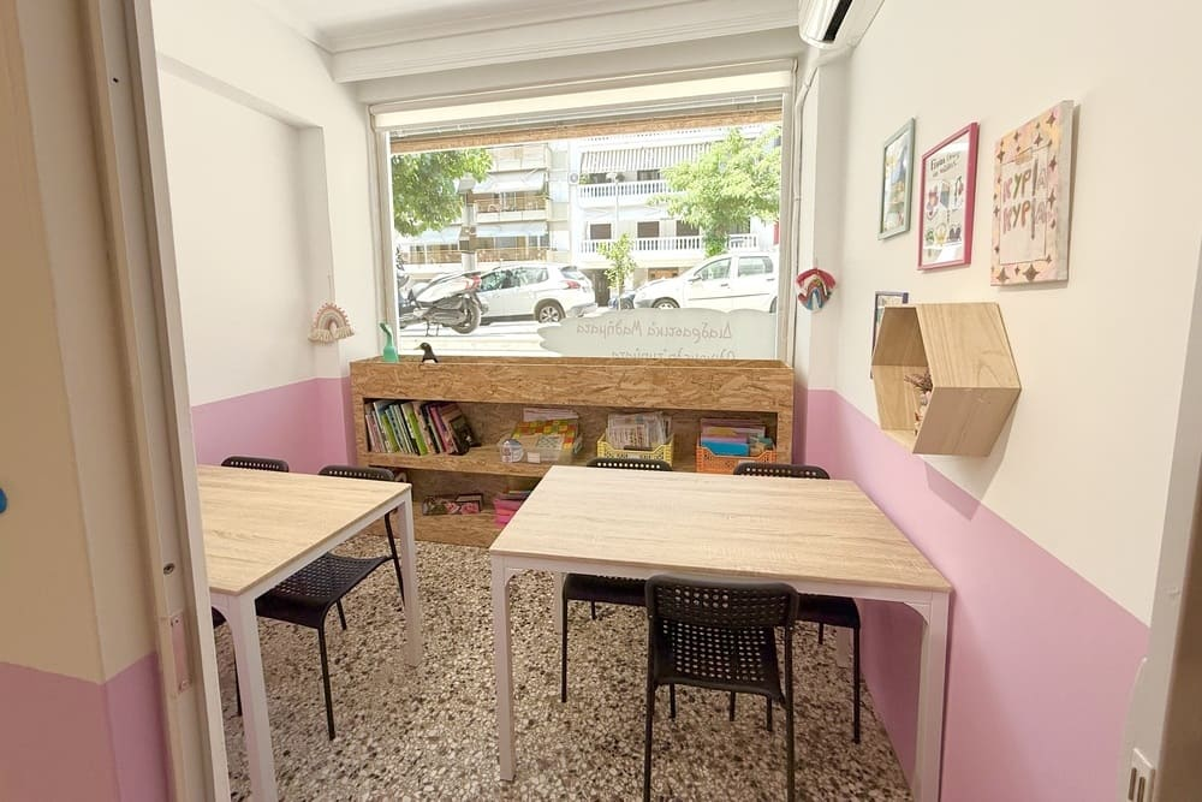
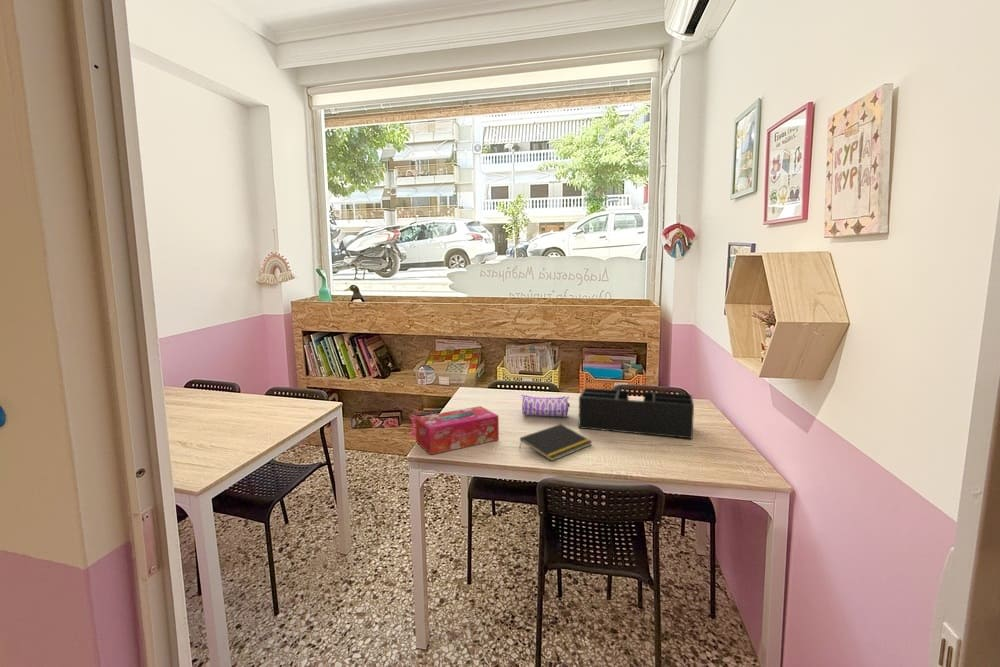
+ pencil case [520,393,571,418]
+ tissue box [414,405,500,455]
+ desk organizer [578,387,695,440]
+ notepad [518,423,593,462]
